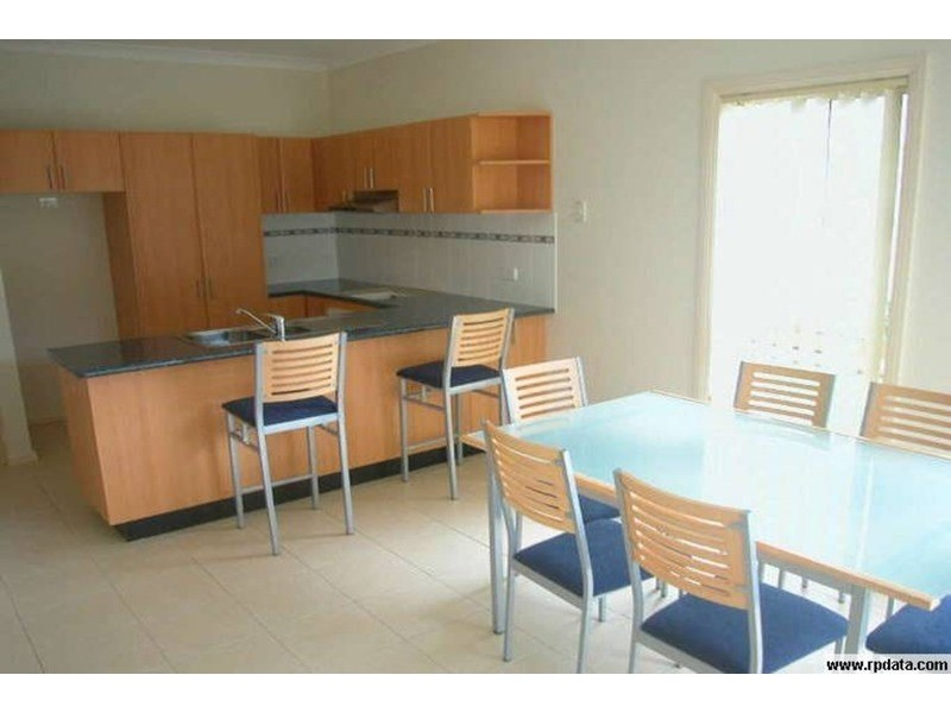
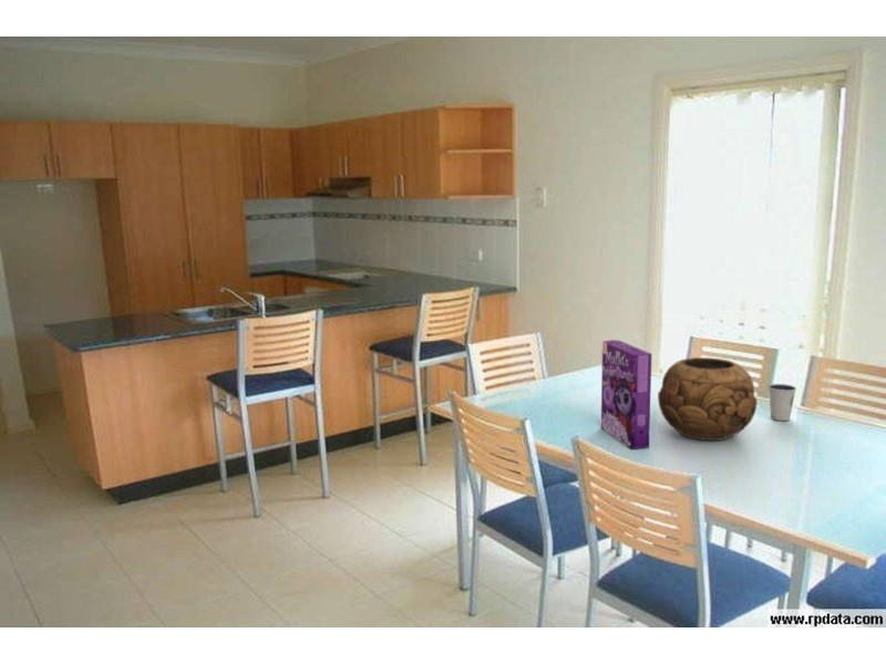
+ decorative bowl [657,356,759,442]
+ dixie cup [767,383,797,422]
+ cereal box [600,339,652,450]
